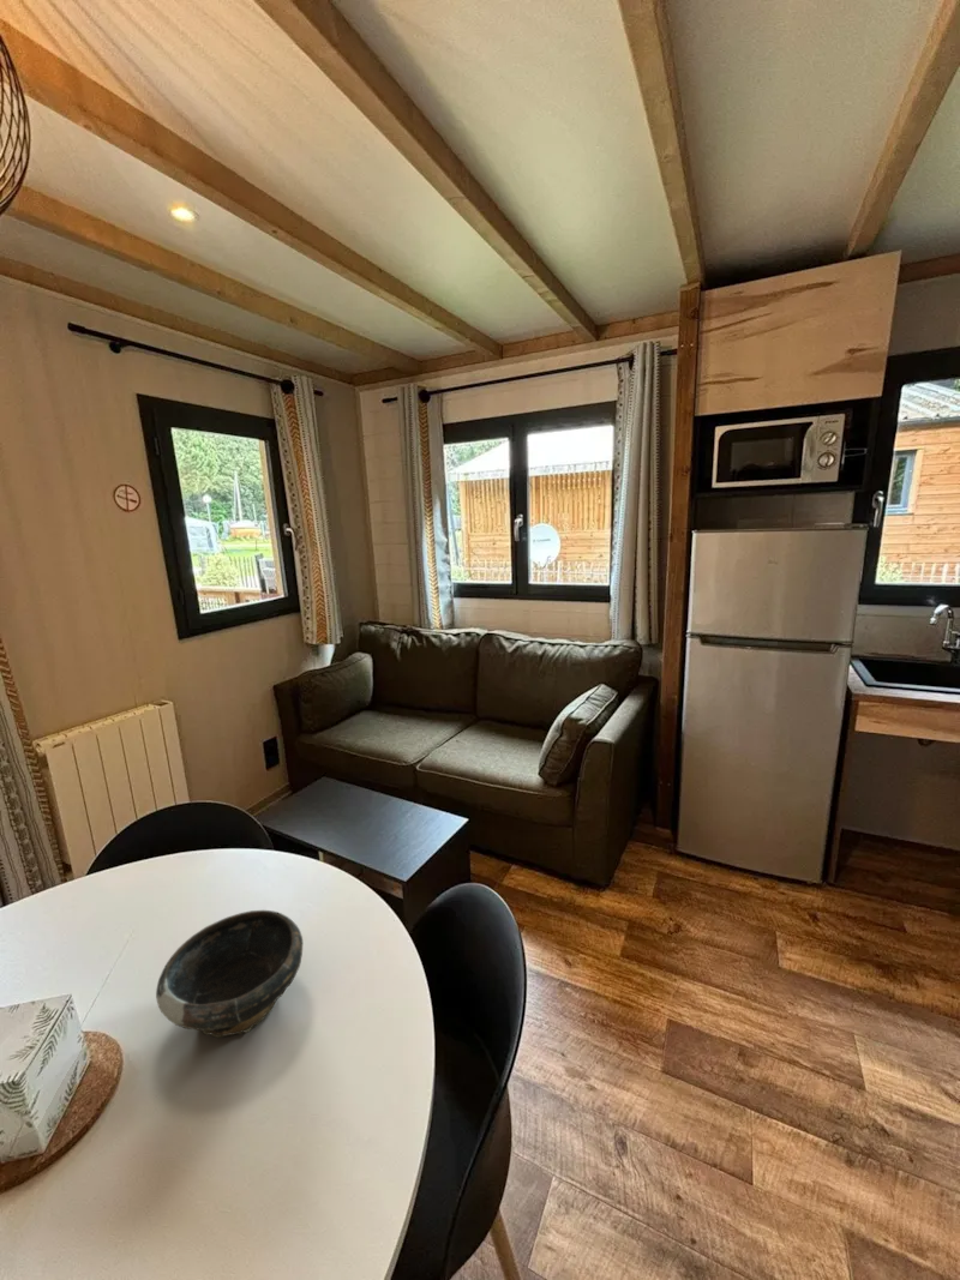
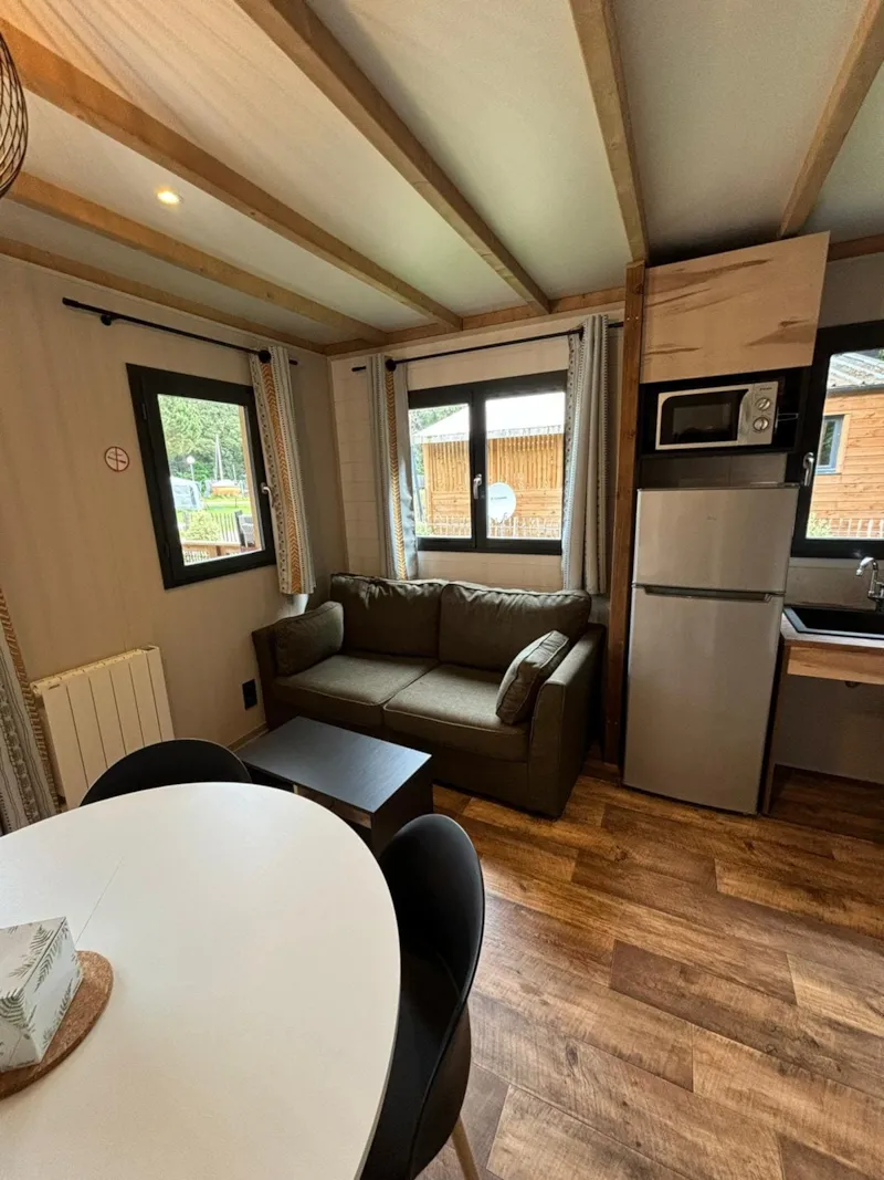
- bowl [155,909,304,1039]
